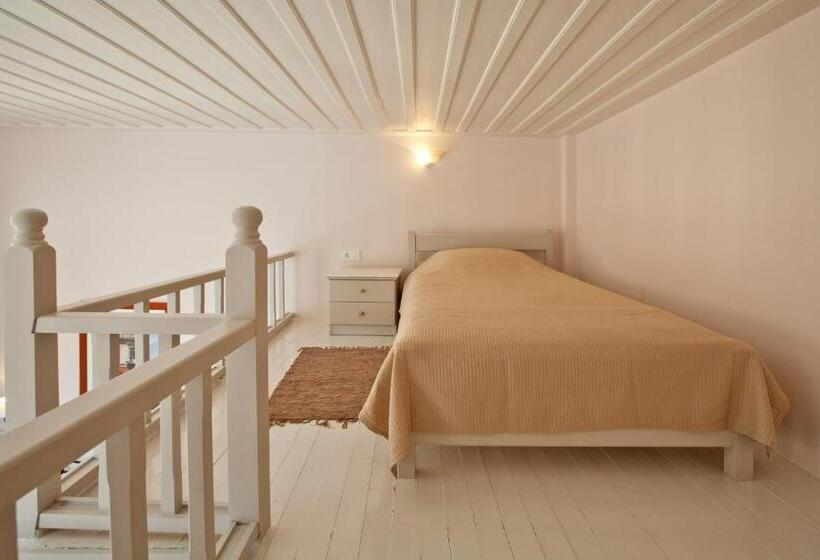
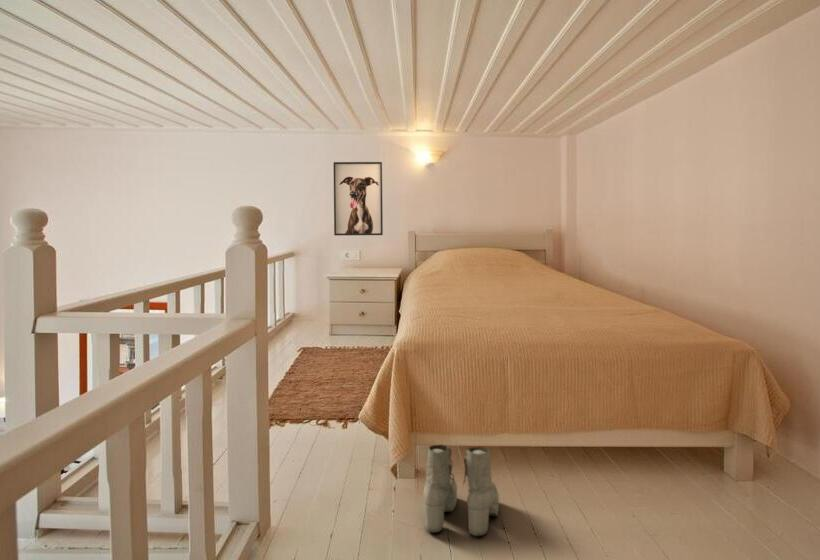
+ boots [422,444,500,537]
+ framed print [332,161,384,236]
